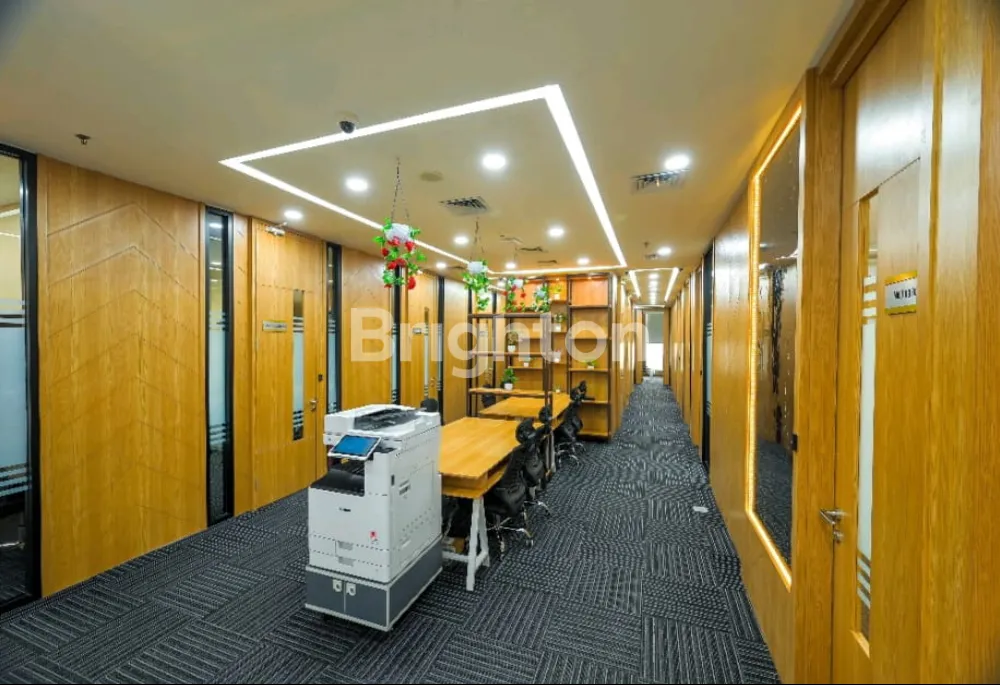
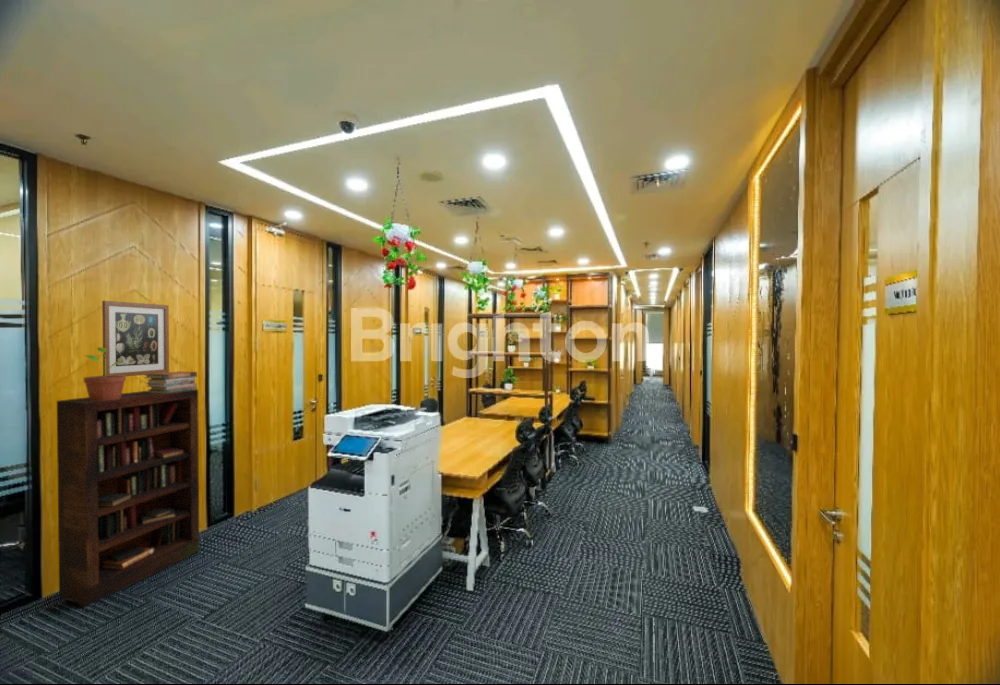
+ bookcase [56,389,200,607]
+ potted plant [83,346,127,401]
+ wall art [101,300,170,377]
+ book stack [145,371,198,394]
